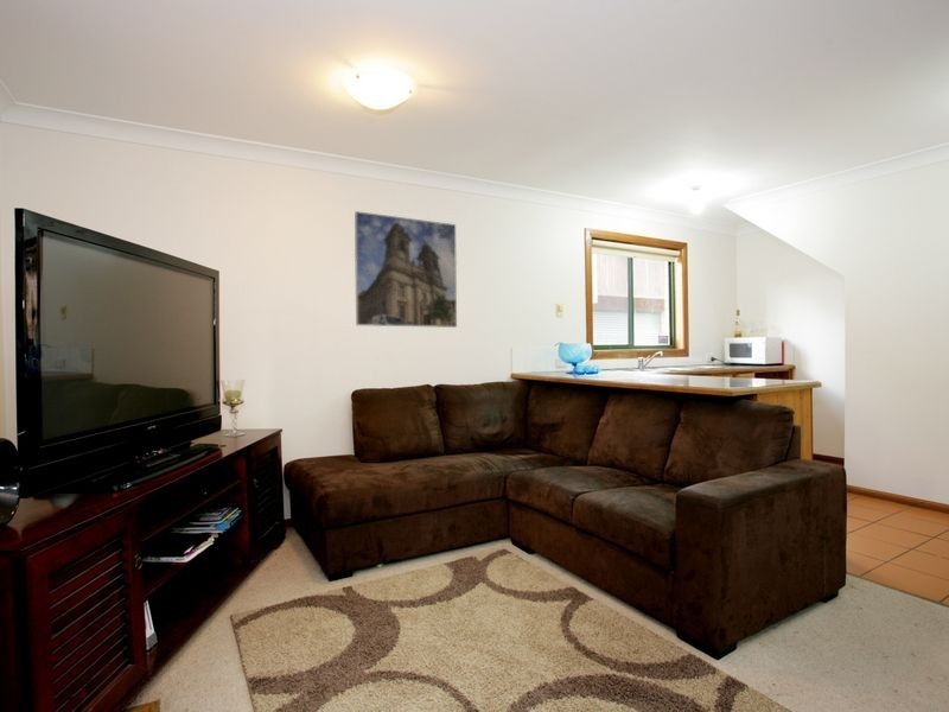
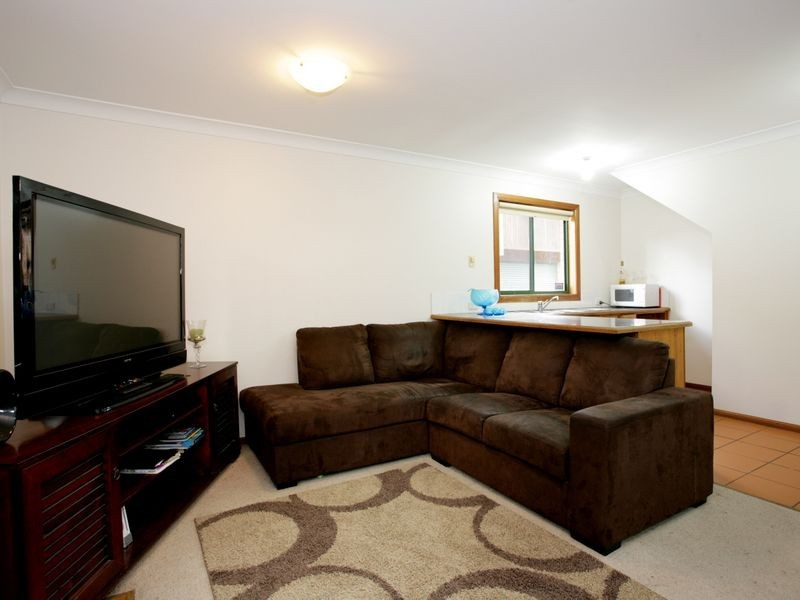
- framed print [354,210,458,329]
